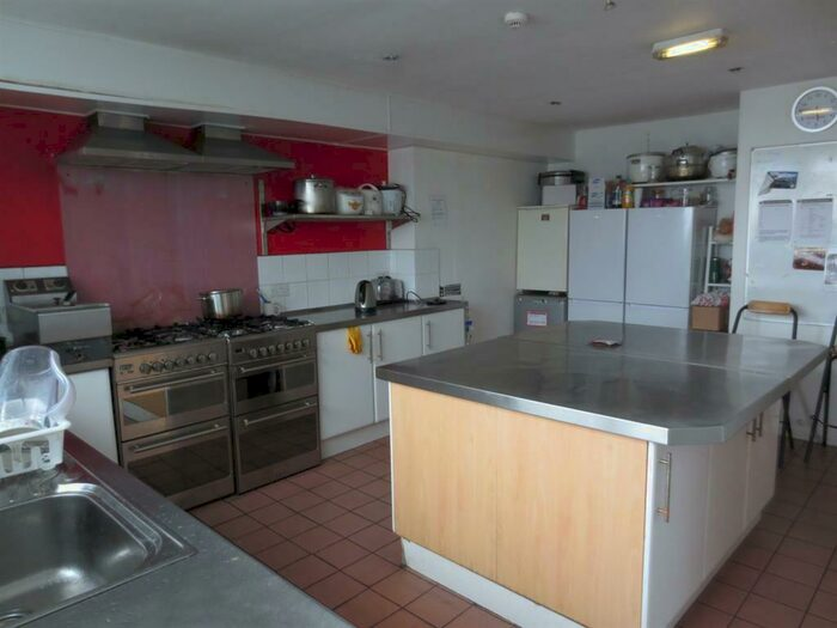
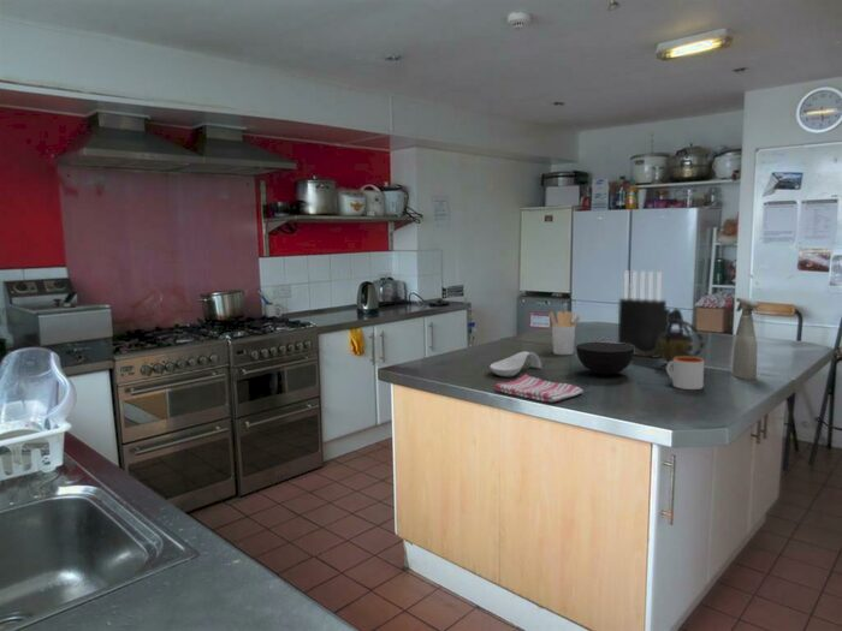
+ knife block [617,270,671,359]
+ dish towel [494,373,583,403]
+ teapot [634,306,705,371]
+ mug [665,356,705,391]
+ utensil holder [549,310,581,356]
+ bowl [575,341,634,376]
+ spoon rest [488,350,542,377]
+ spray bottle [731,297,759,381]
